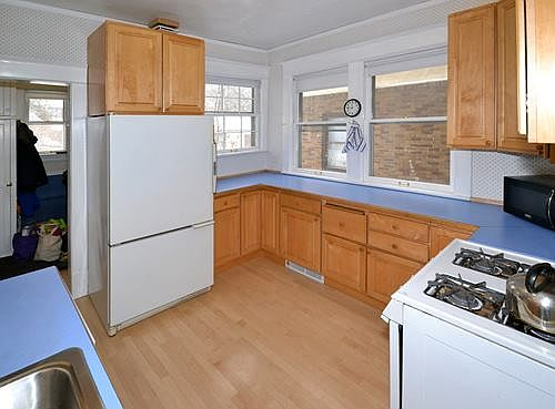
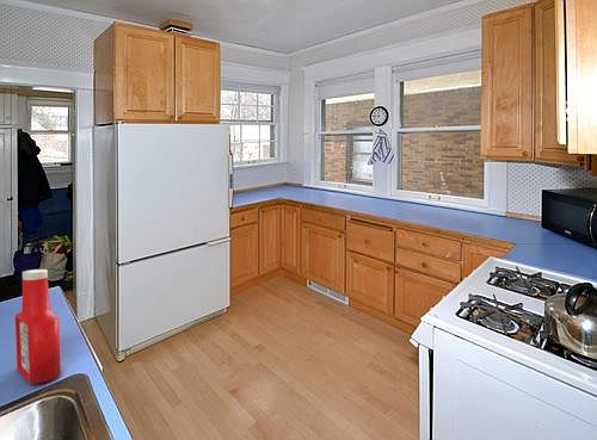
+ soap bottle [14,268,62,385]
